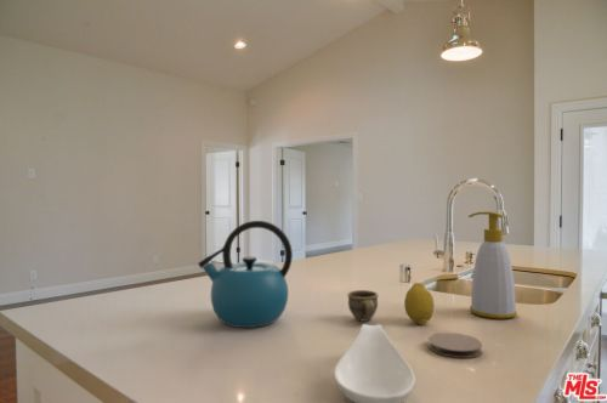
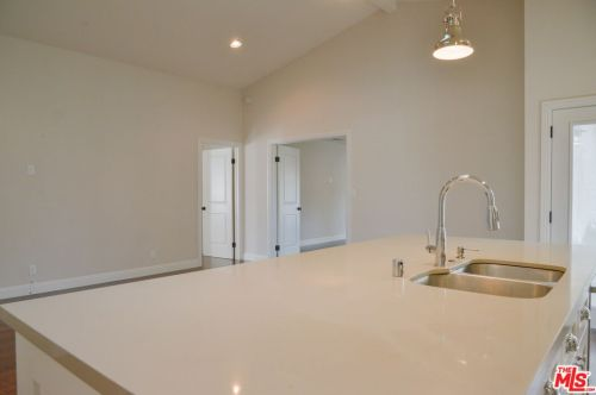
- cup [346,289,379,323]
- fruit [403,282,436,327]
- soap bottle [467,210,518,320]
- kettle [197,220,294,329]
- spoon rest [333,323,416,403]
- coaster [427,331,483,359]
